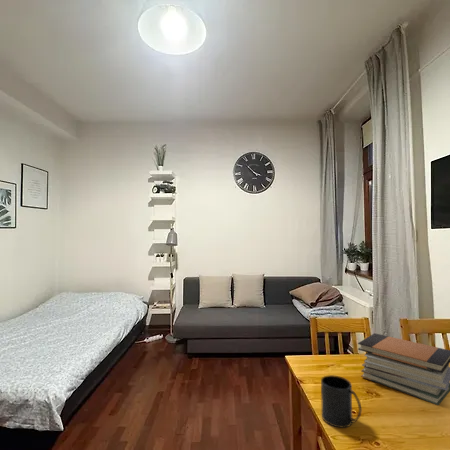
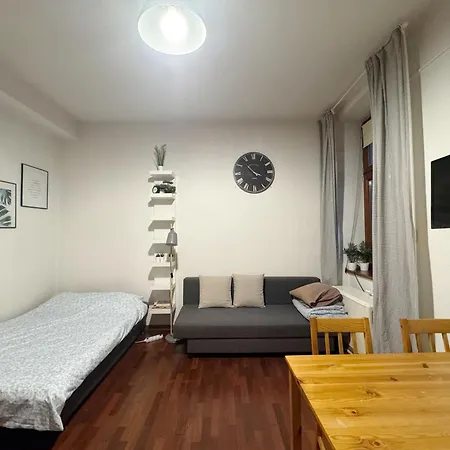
- mug [320,374,362,429]
- book stack [357,332,450,406]
